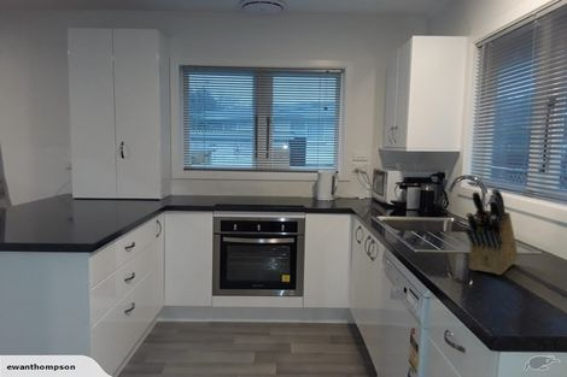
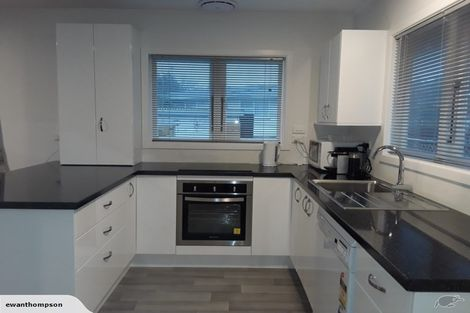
- knife block [464,188,519,276]
